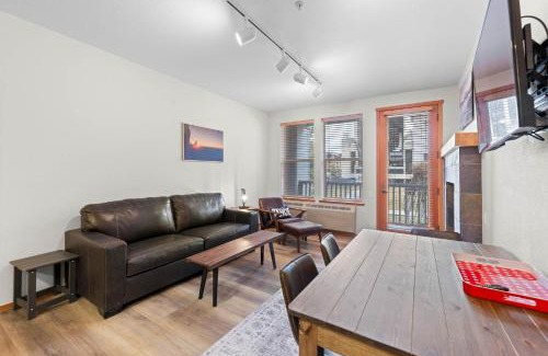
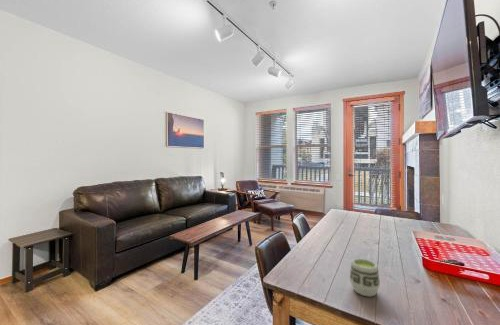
+ cup [349,257,381,298]
